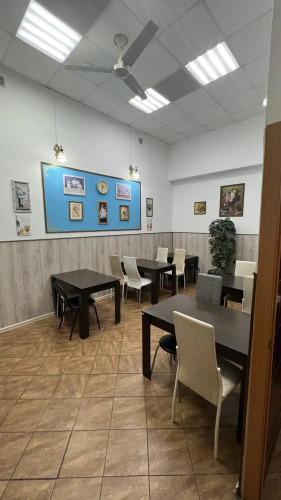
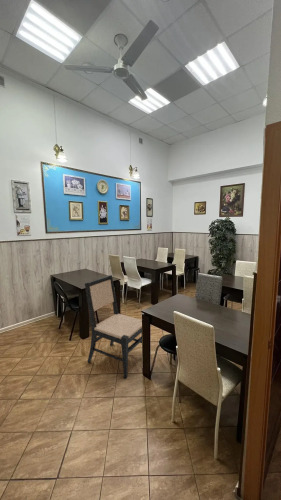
+ chair [84,274,143,380]
